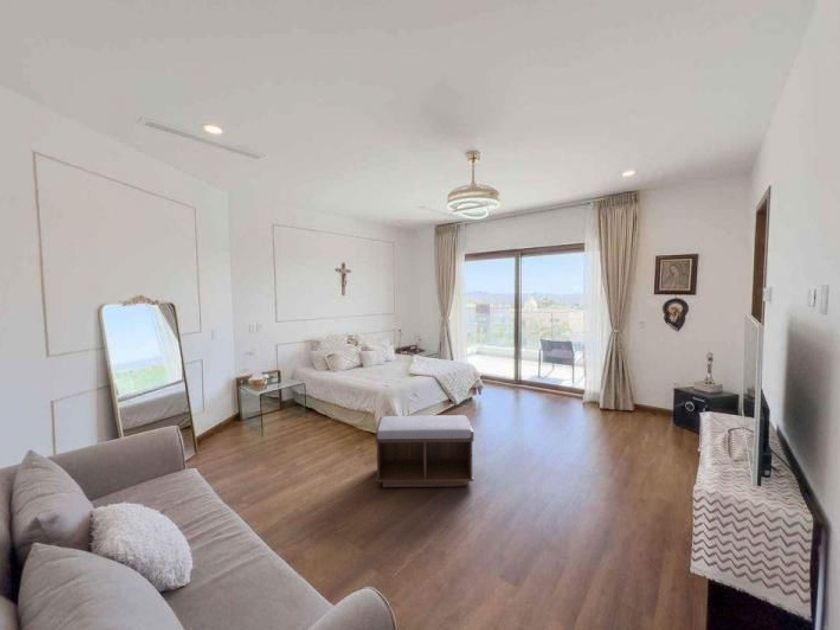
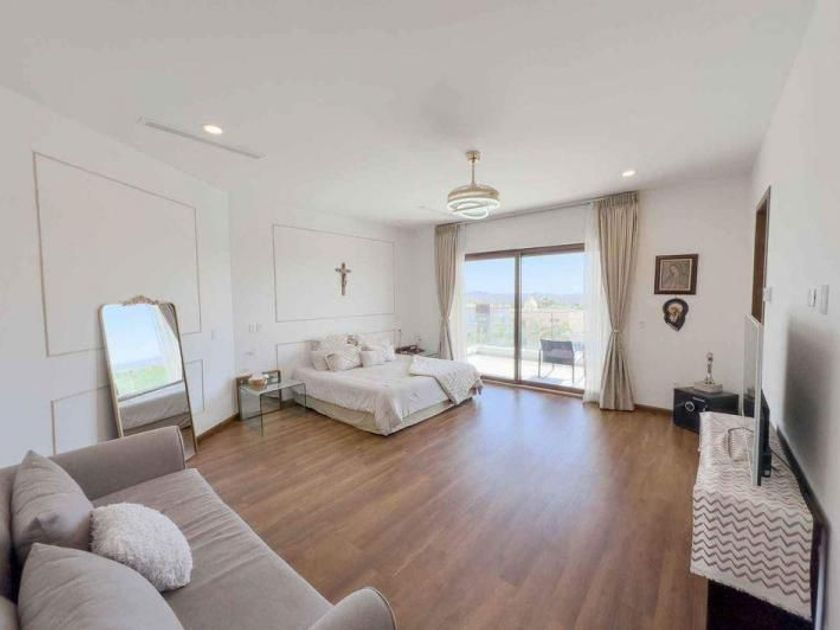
- bench [374,414,475,488]
